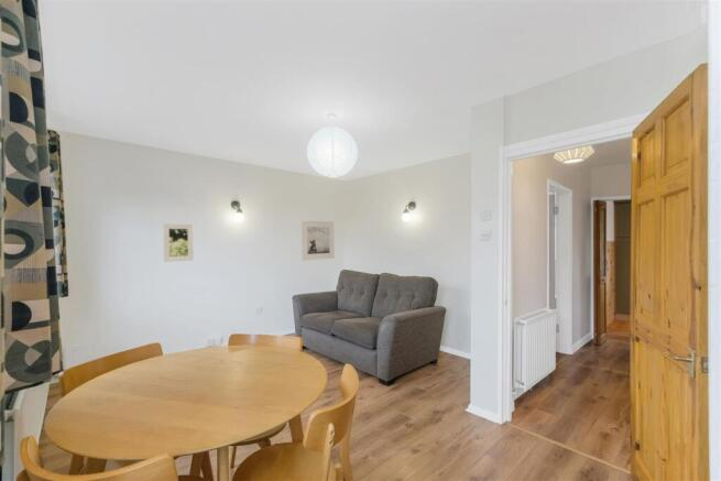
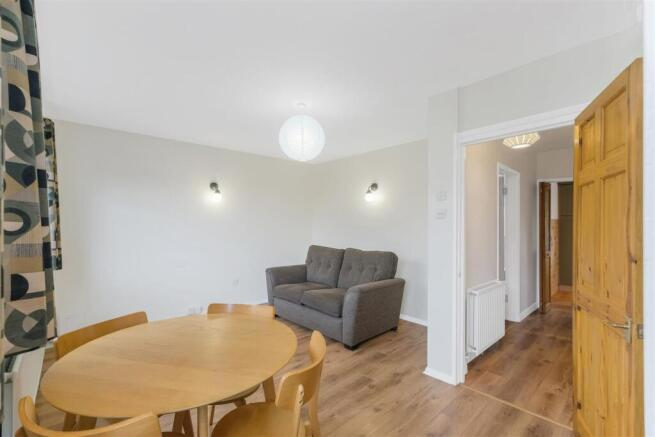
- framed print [301,220,336,262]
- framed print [162,222,195,263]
